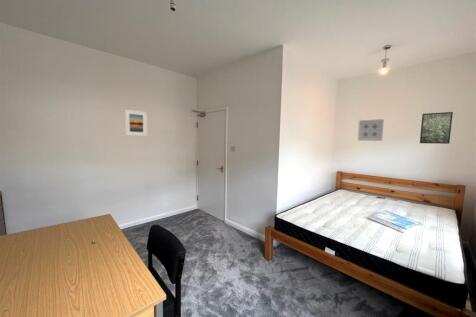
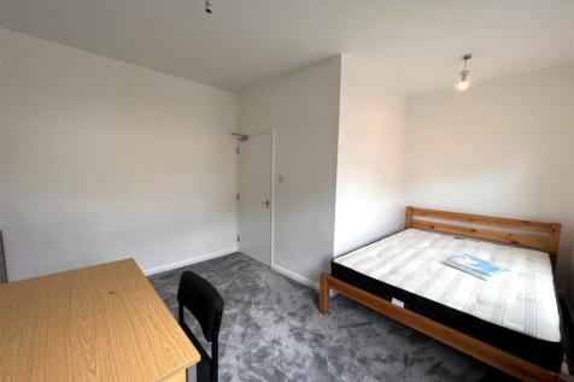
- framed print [419,111,454,145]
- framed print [124,109,148,137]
- wall art [357,118,385,142]
